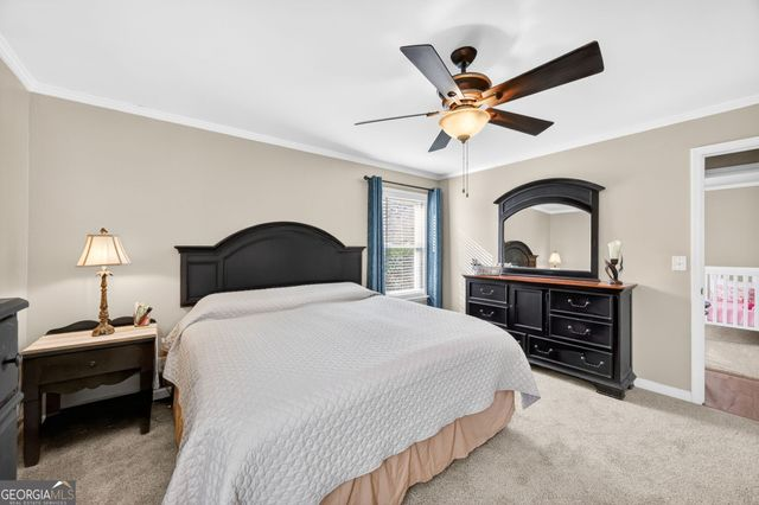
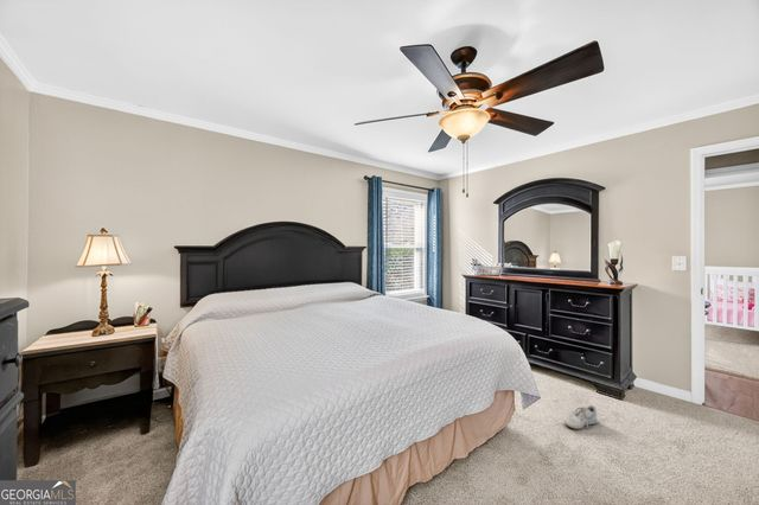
+ shoe [563,404,599,432]
